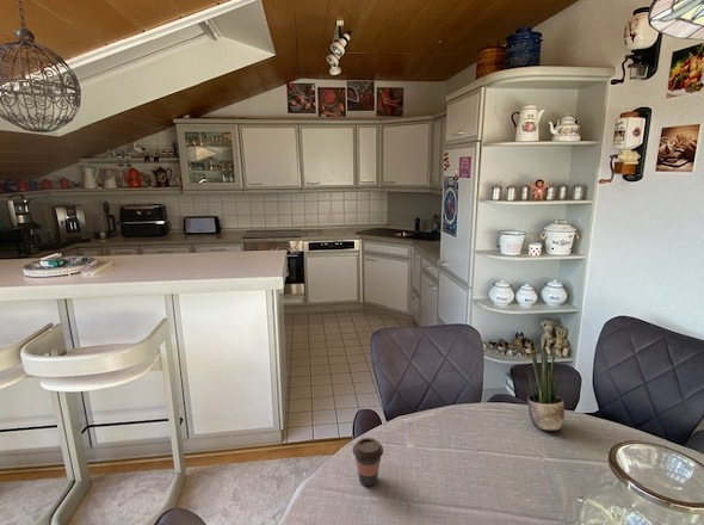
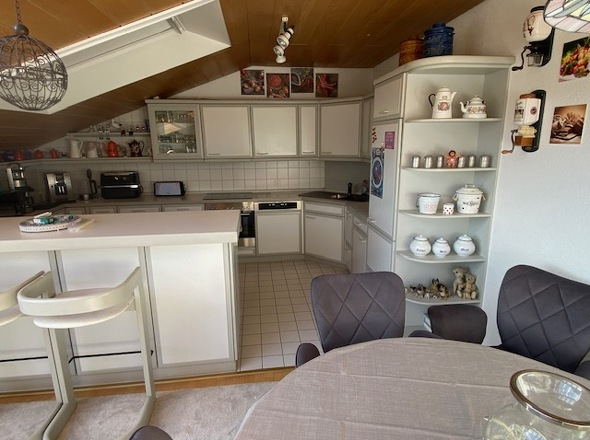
- potted plant [526,347,566,432]
- coffee cup [351,437,384,487]
